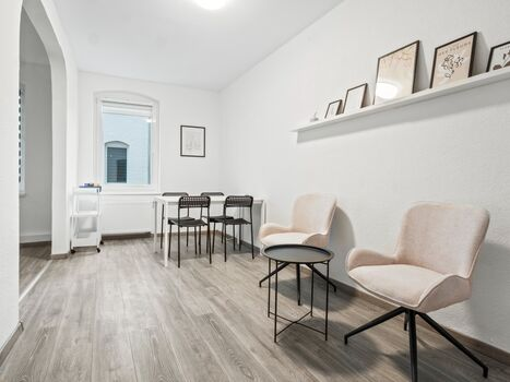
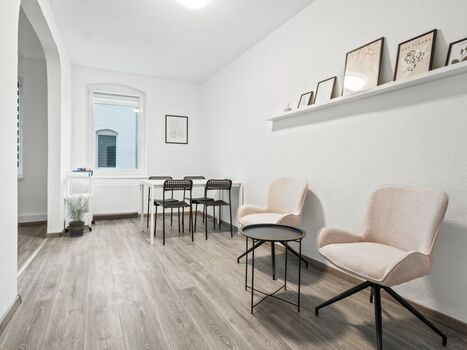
+ potted plant [62,193,87,239]
